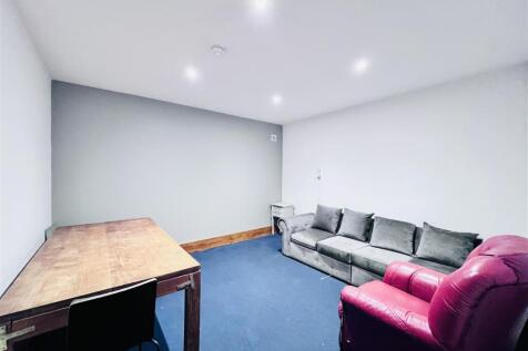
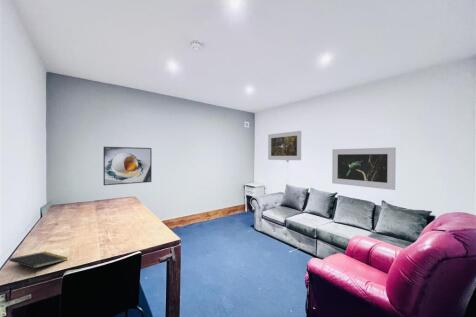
+ notepad [8,251,69,274]
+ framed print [267,130,302,161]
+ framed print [331,147,397,191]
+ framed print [103,146,153,186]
